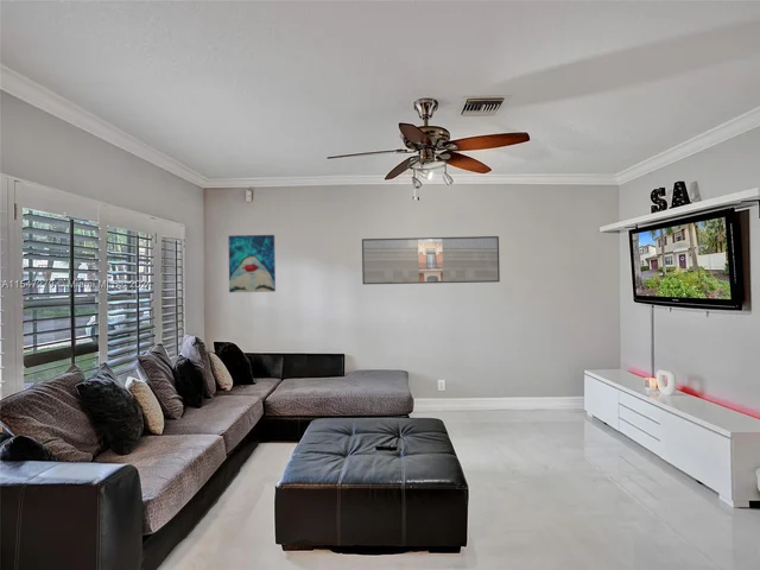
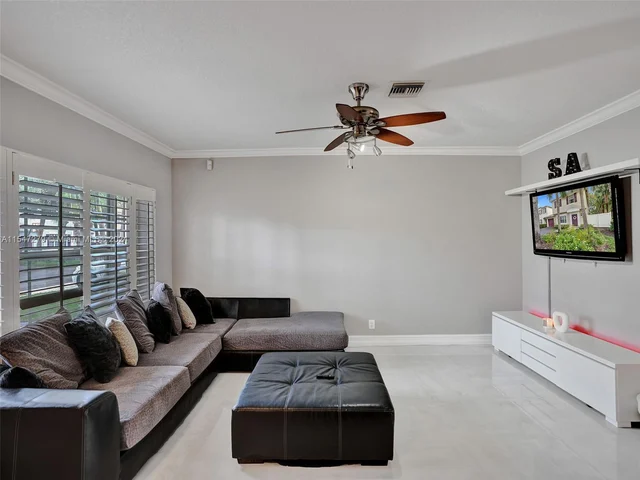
- wall art [228,234,277,293]
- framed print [361,235,501,285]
